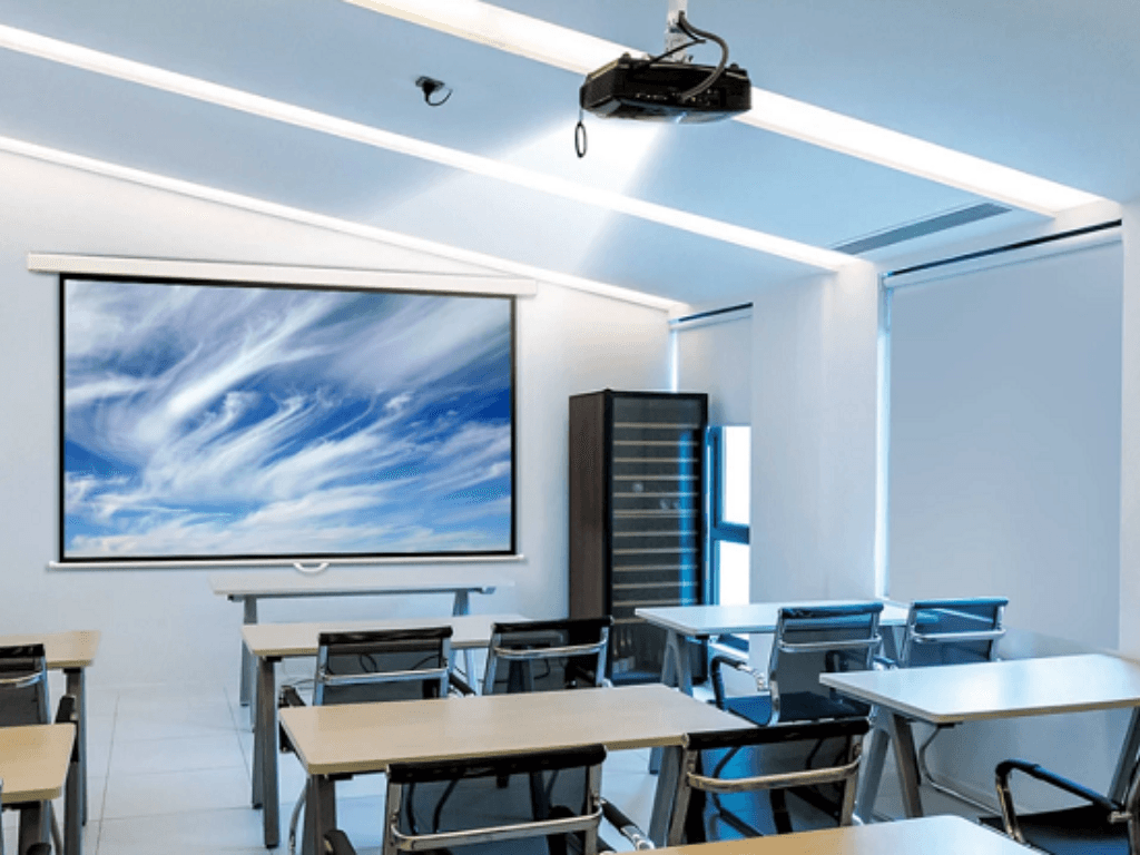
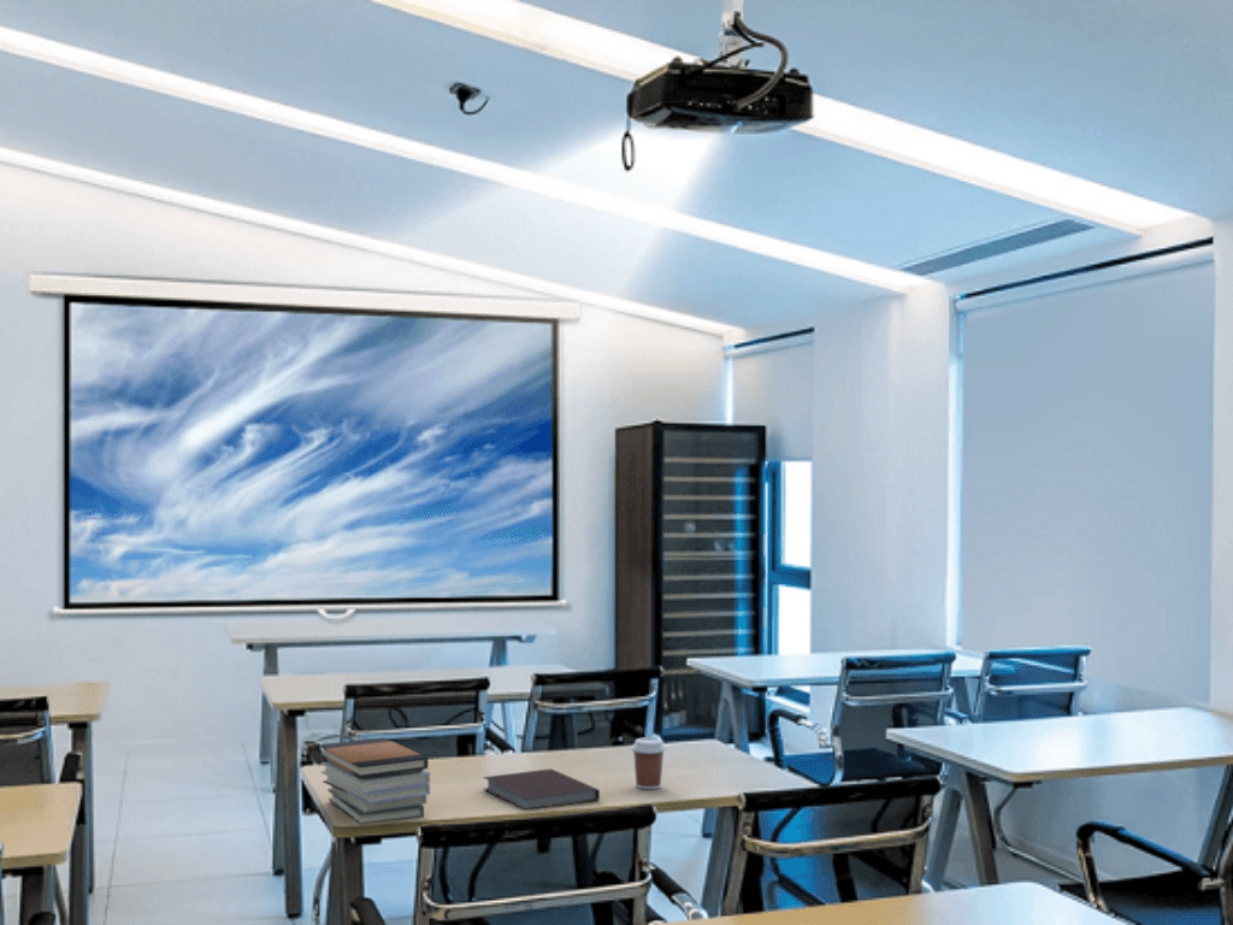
+ notebook [482,767,601,811]
+ book stack [318,736,431,825]
+ coffee cup [630,736,667,790]
